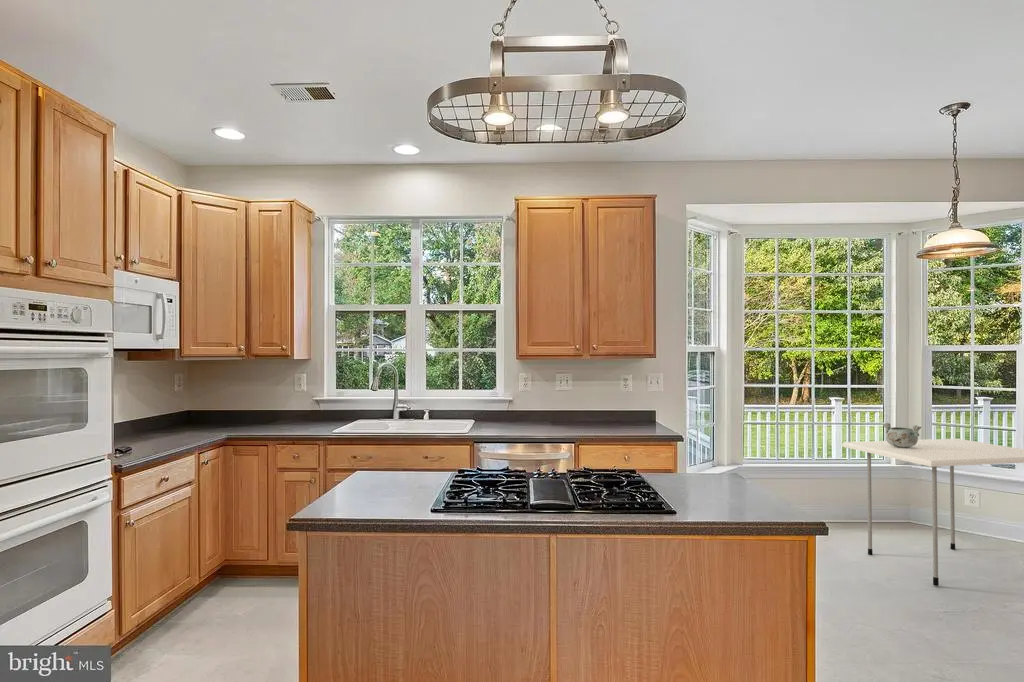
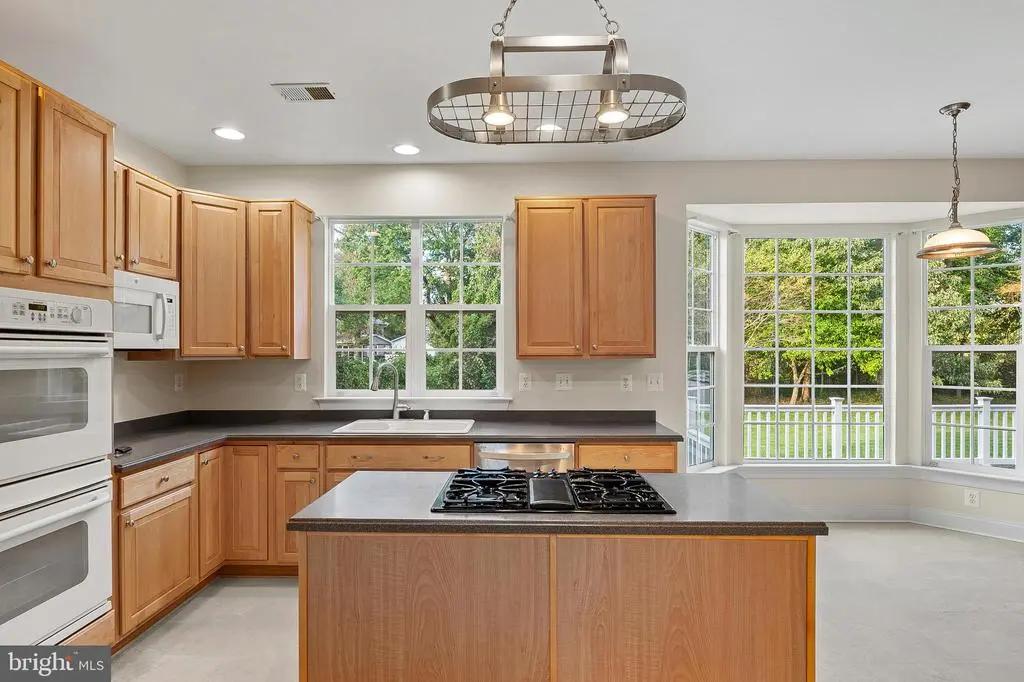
- dining table [841,438,1024,587]
- decorative bowl [882,422,922,448]
